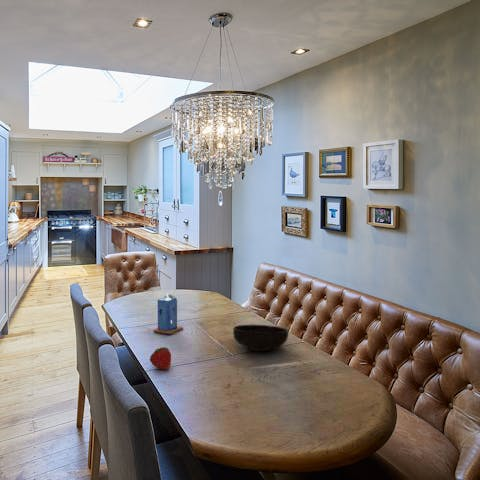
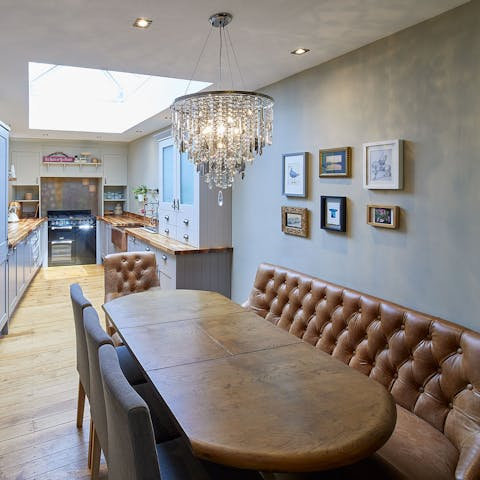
- bowl [232,324,289,352]
- fruit [149,346,172,371]
- candle [153,292,184,335]
